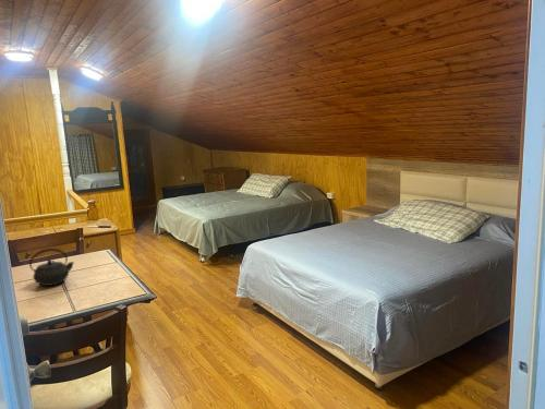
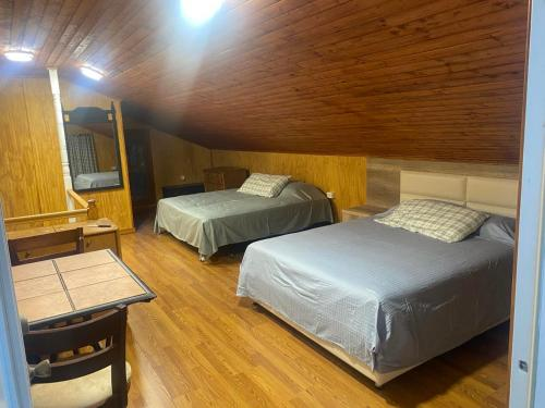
- kettle [28,248,75,287]
